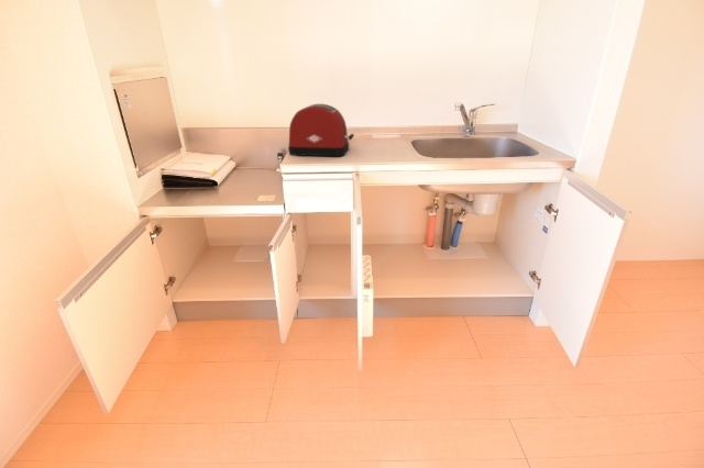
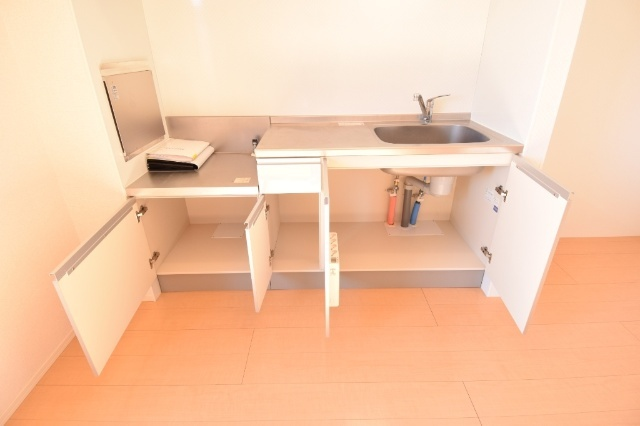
- toaster [287,103,355,157]
